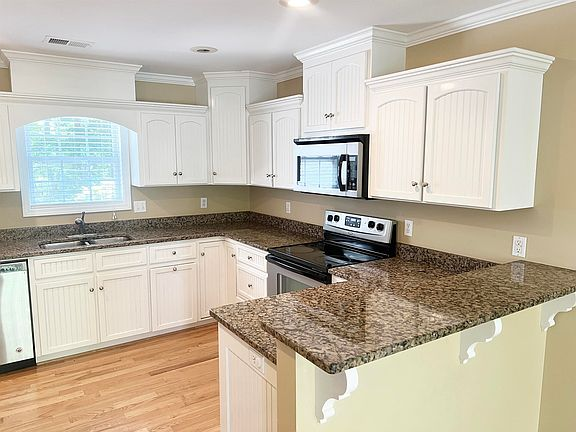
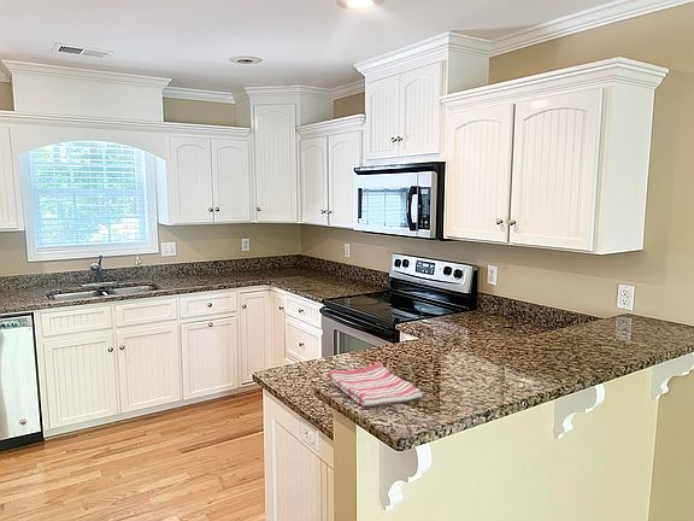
+ dish towel [328,362,423,408]
